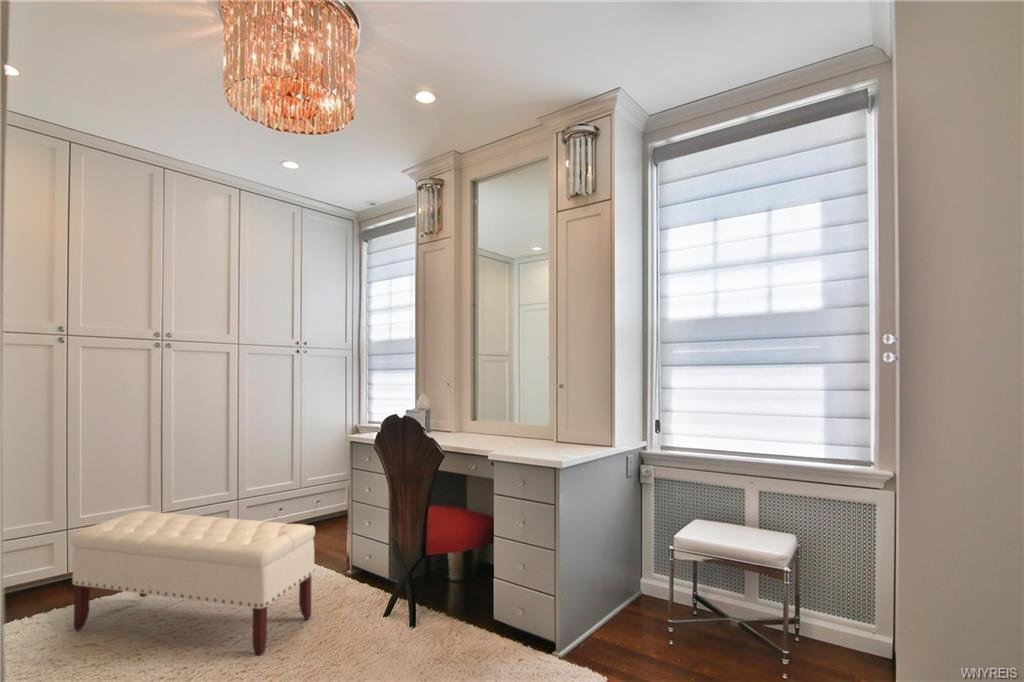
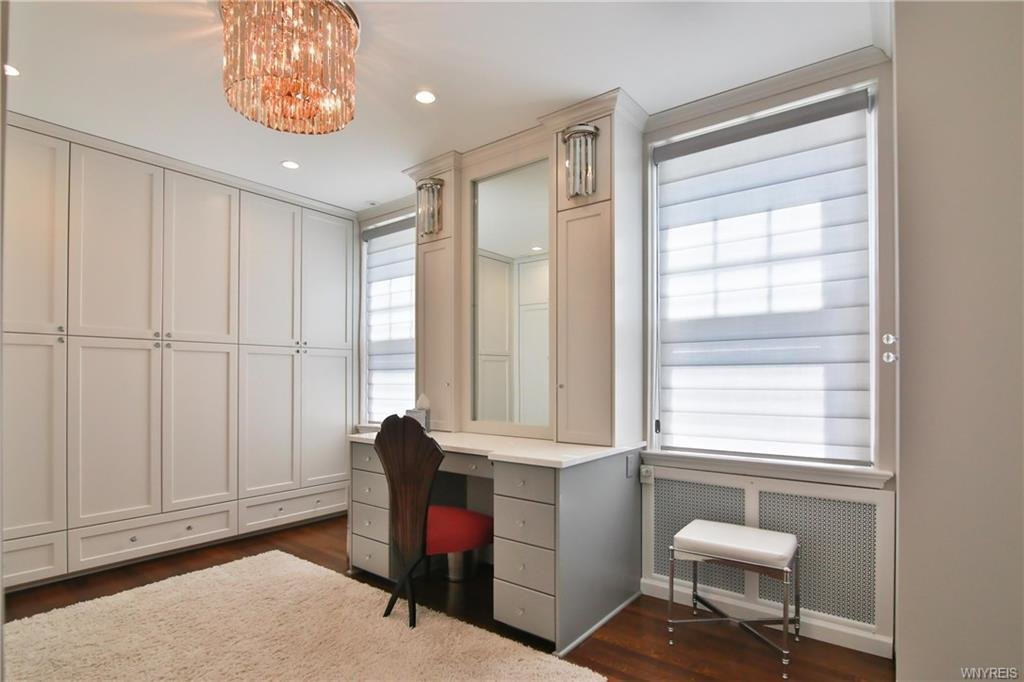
- bench [70,510,316,657]
